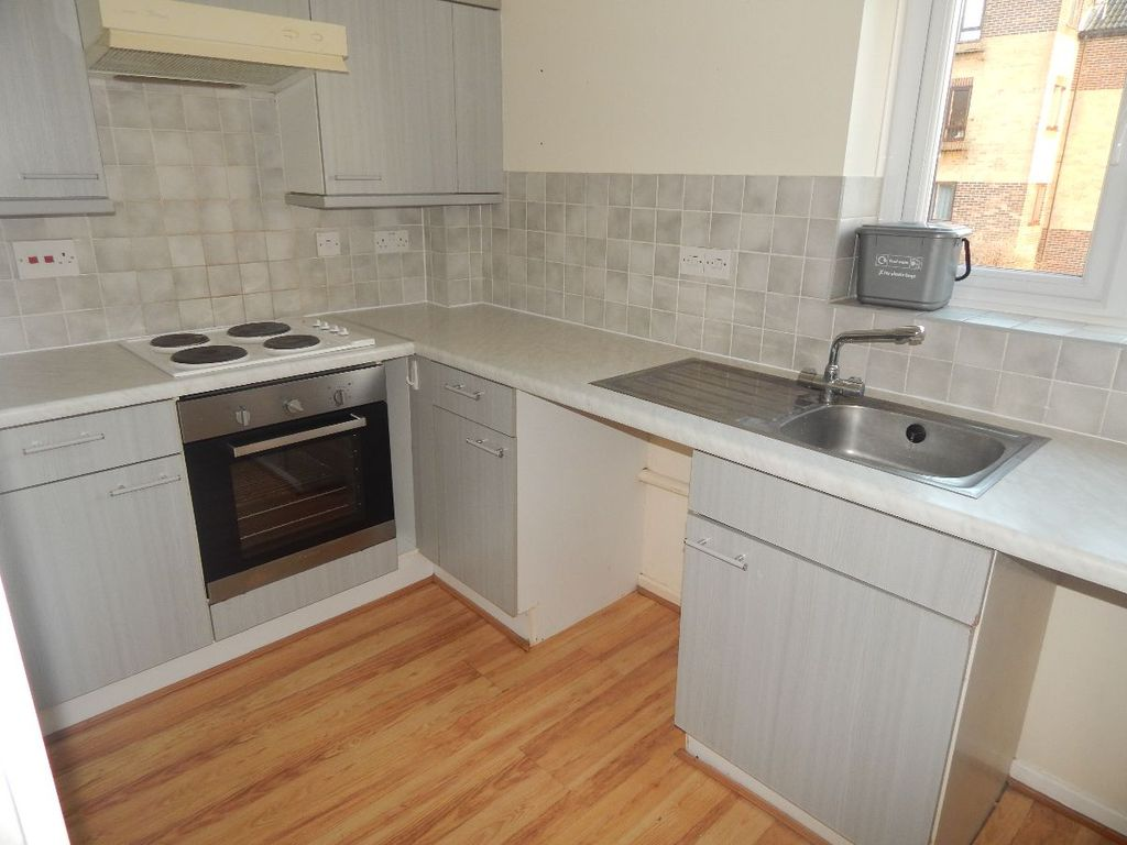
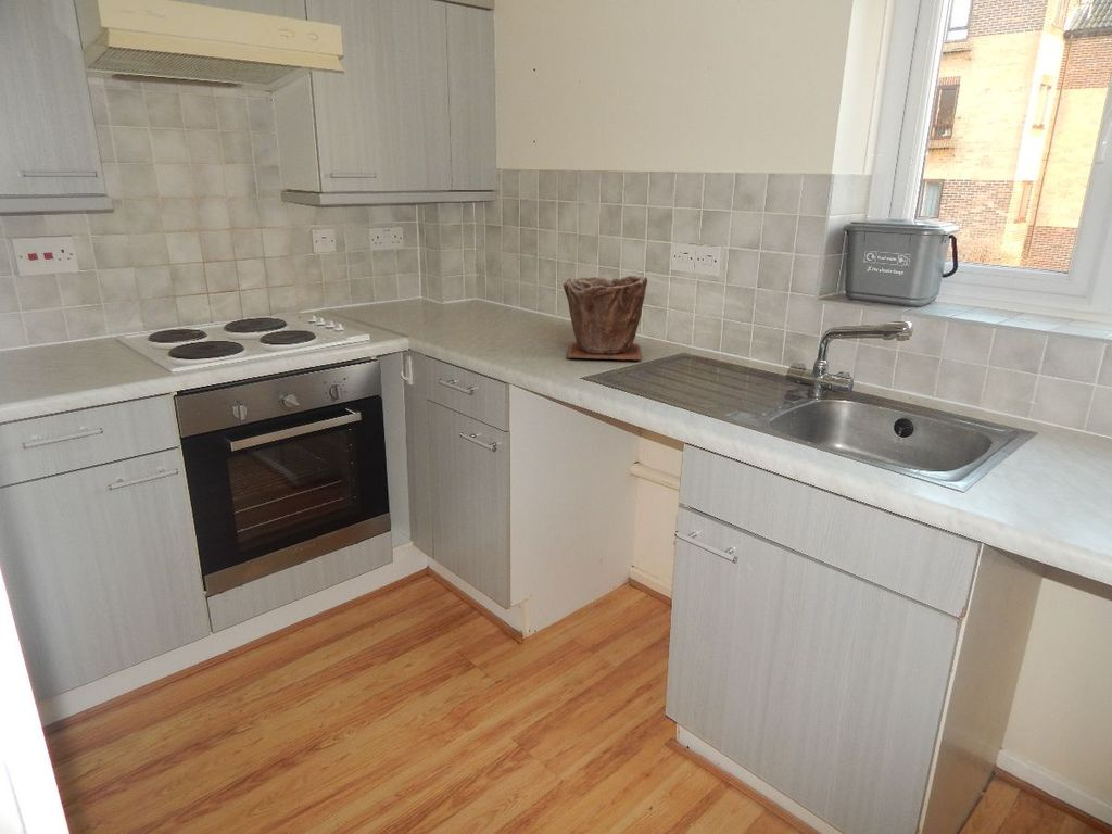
+ plant pot [561,275,648,361]
